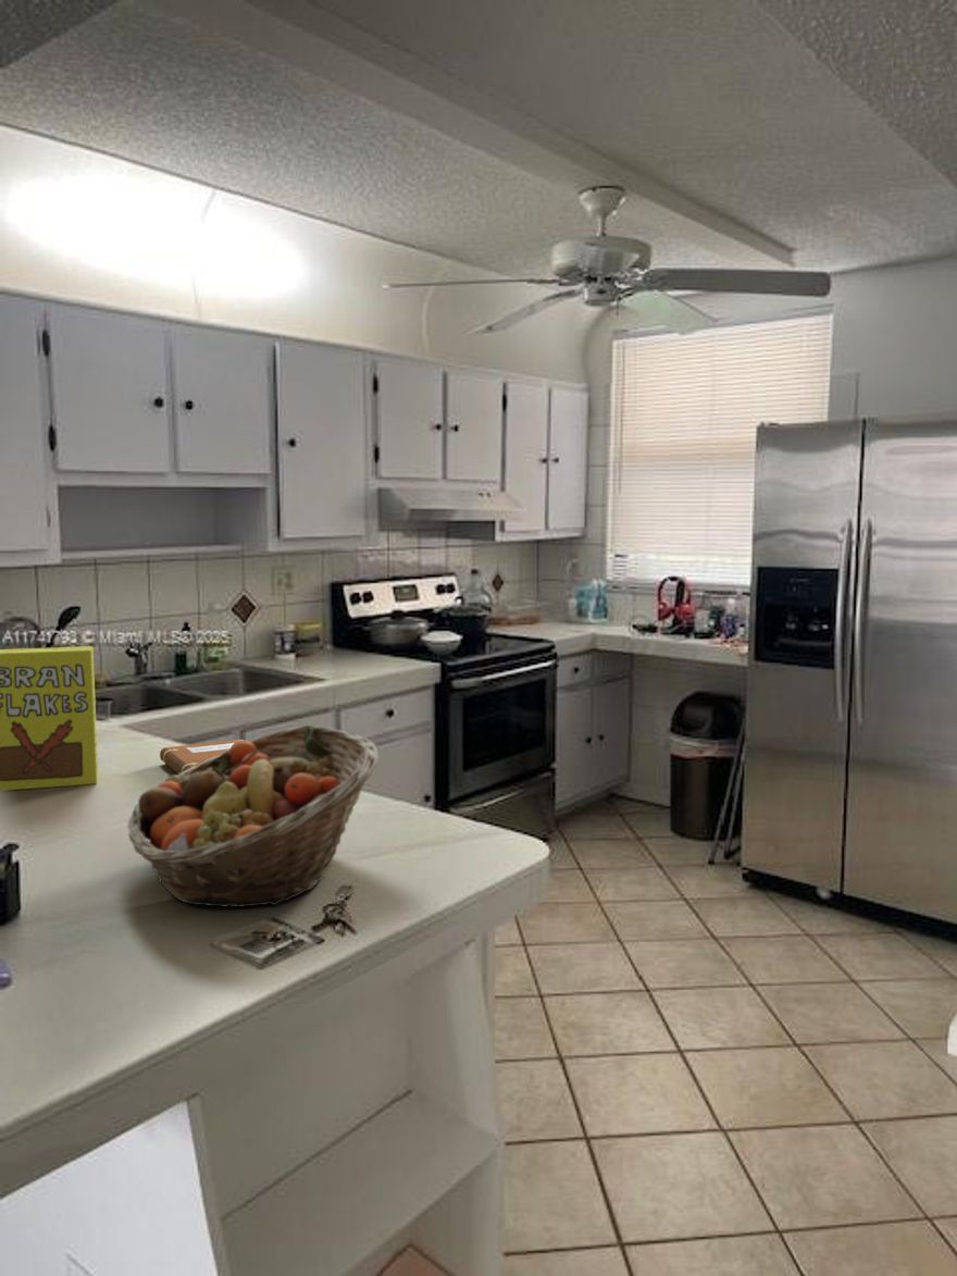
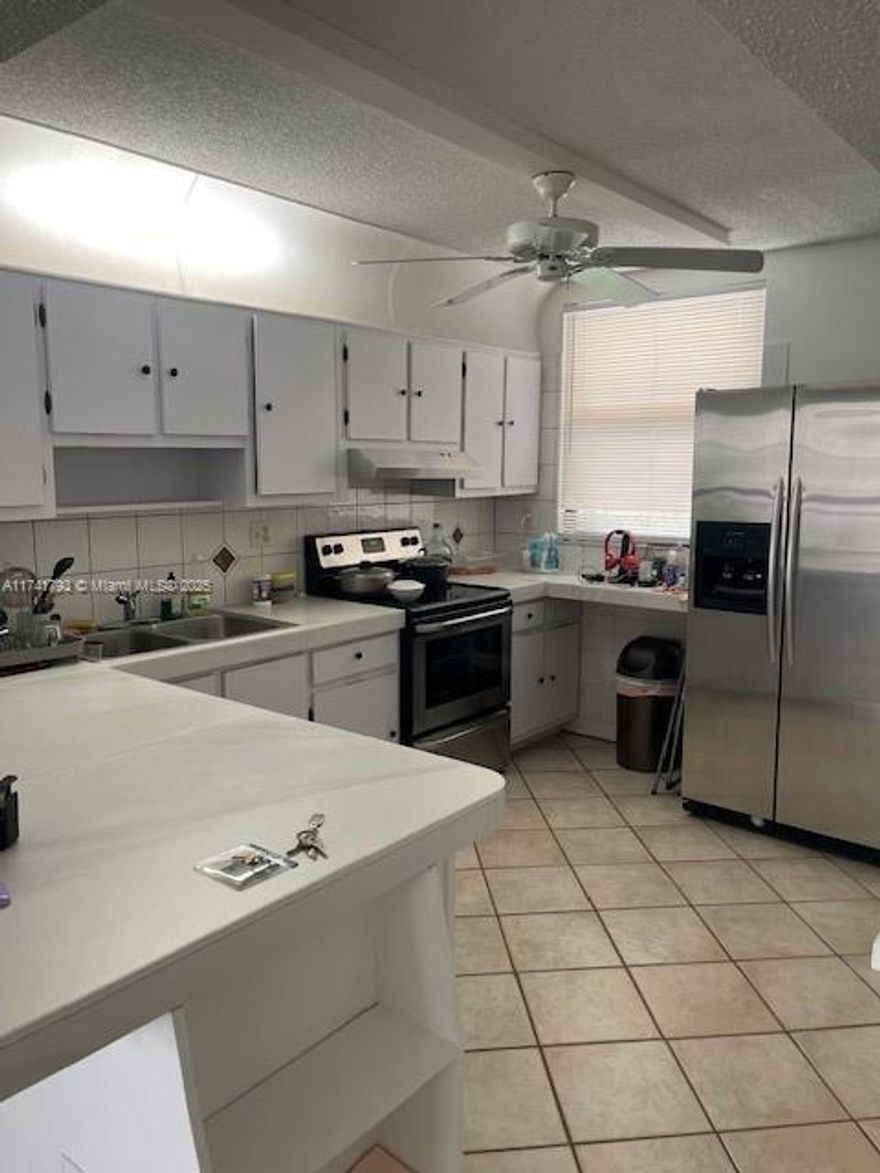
- fruit basket [127,724,380,908]
- notebook [159,739,245,775]
- cereal box [0,645,100,792]
